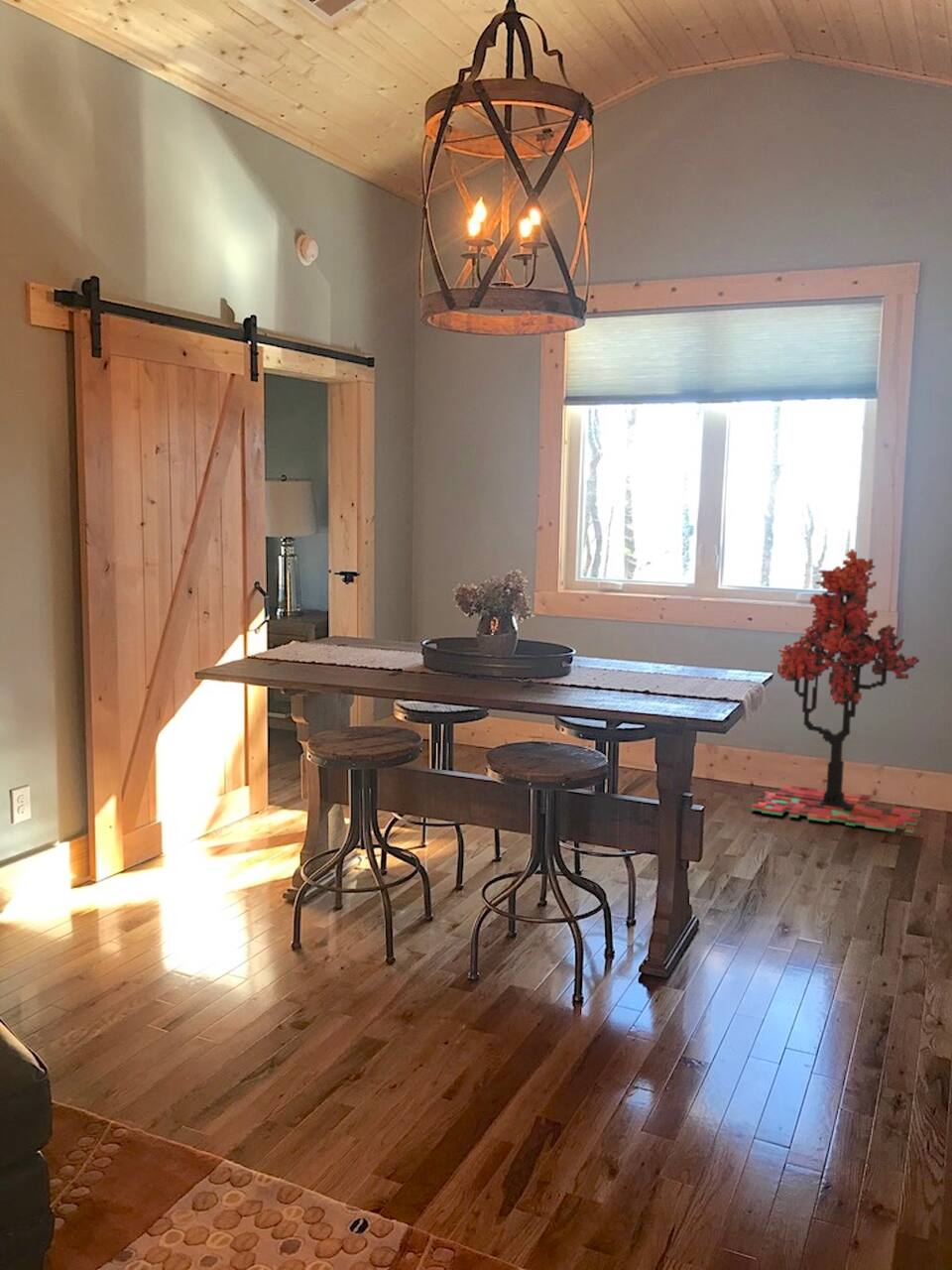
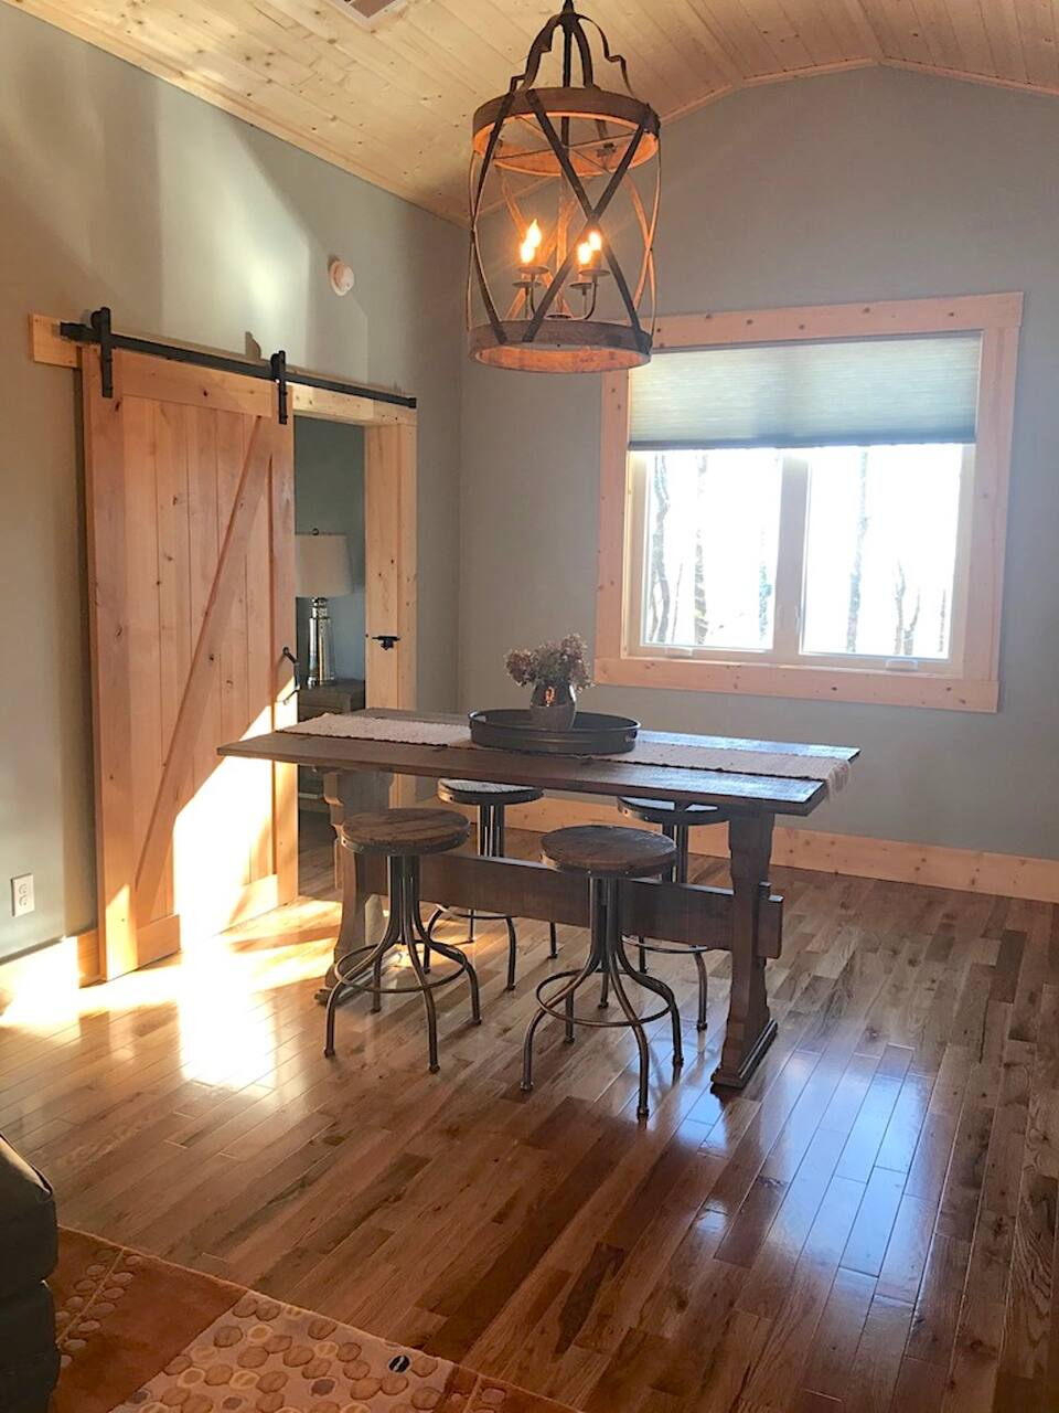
- tree [751,549,921,834]
